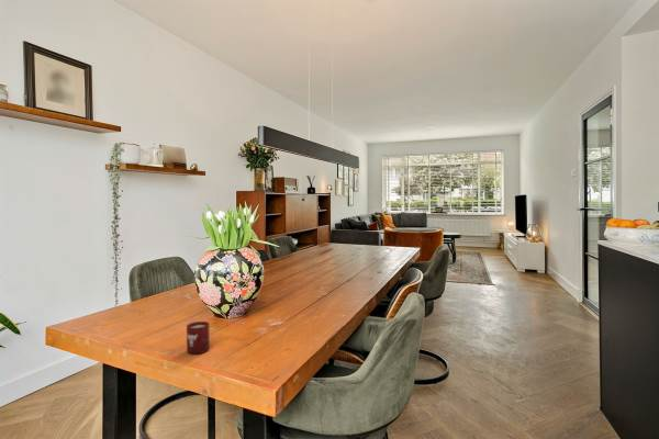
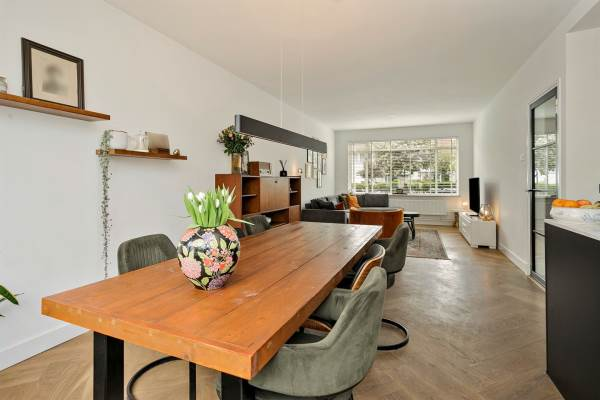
- cup [186,320,211,356]
